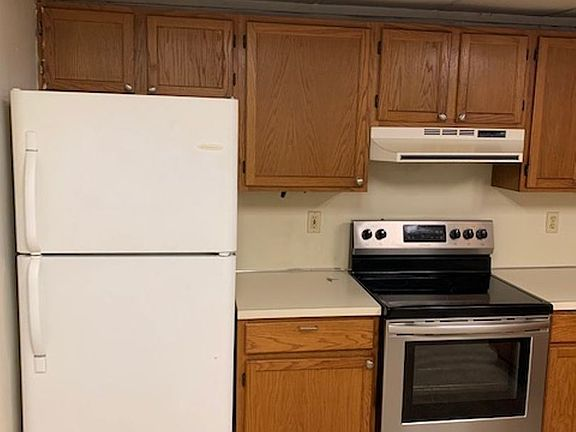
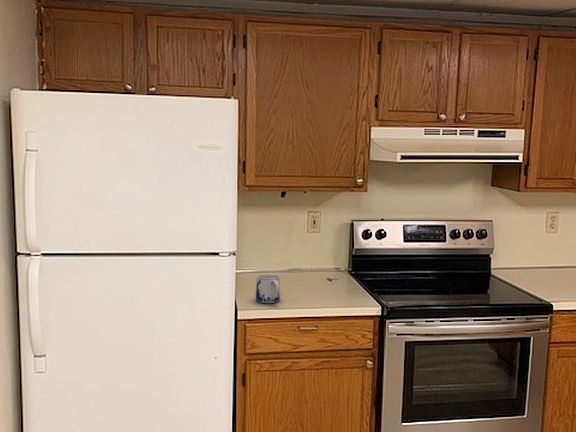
+ mug [255,273,281,304]
